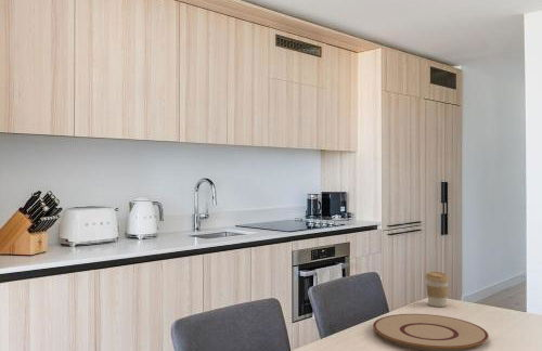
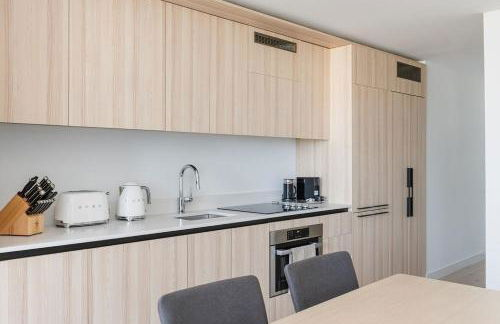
- coffee cup [425,271,451,308]
- plate [372,313,490,351]
